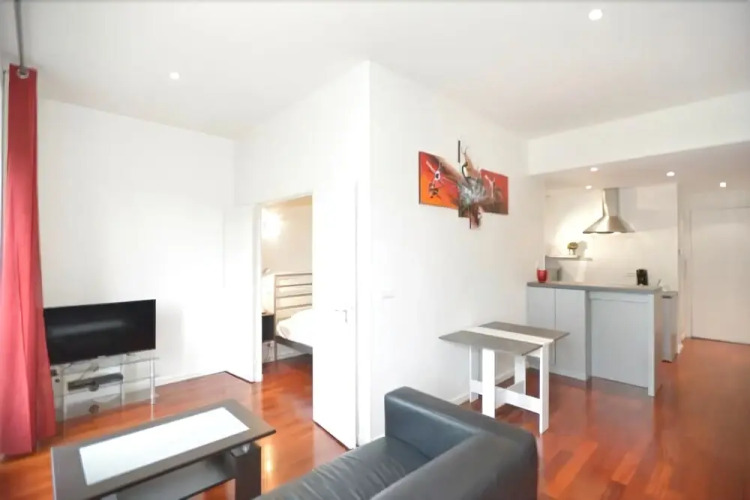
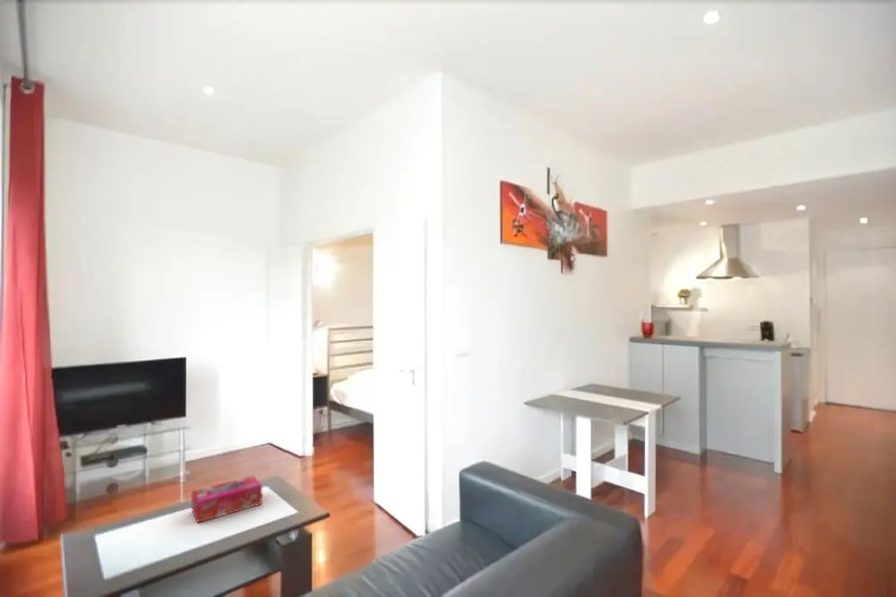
+ tissue box [191,474,263,524]
